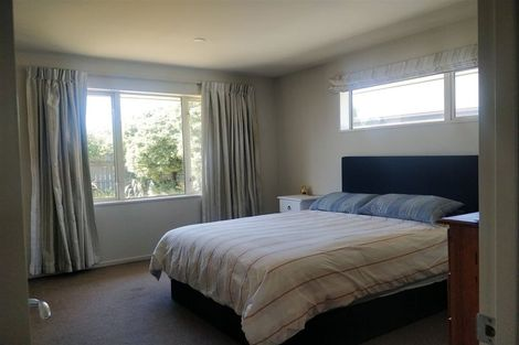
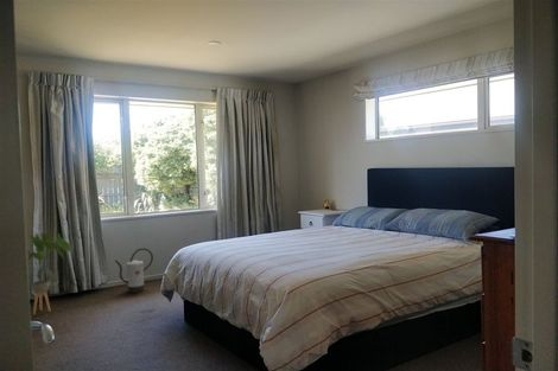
+ watering can [114,247,154,294]
+ house plant [27,231,72,315]
